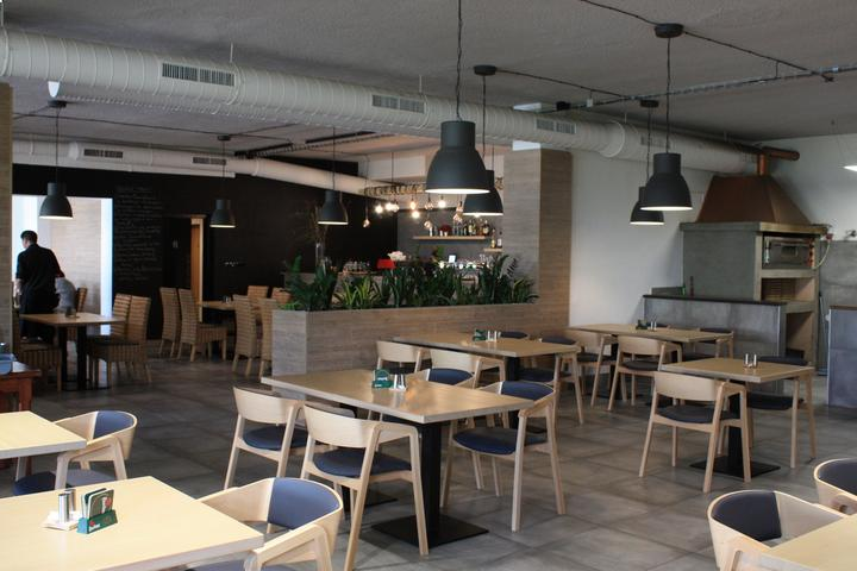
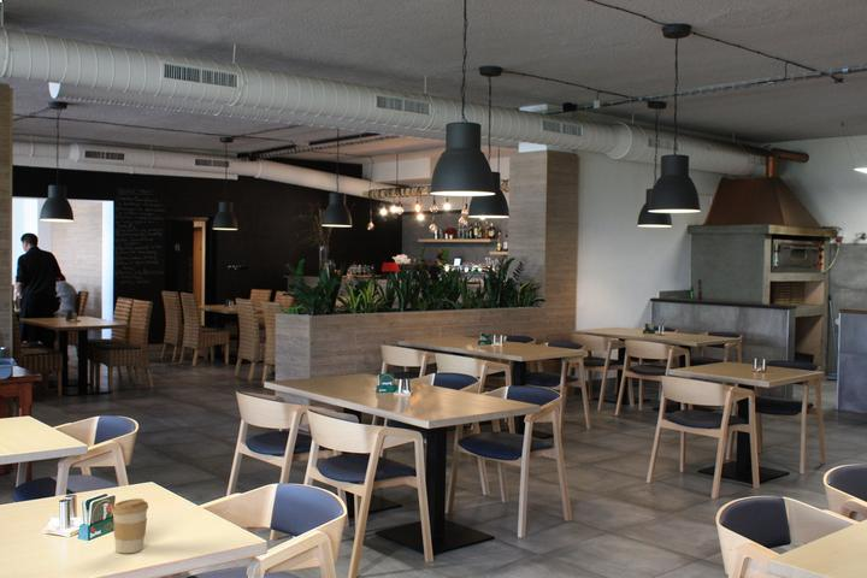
+ coffee cup [111,497,149,554]
